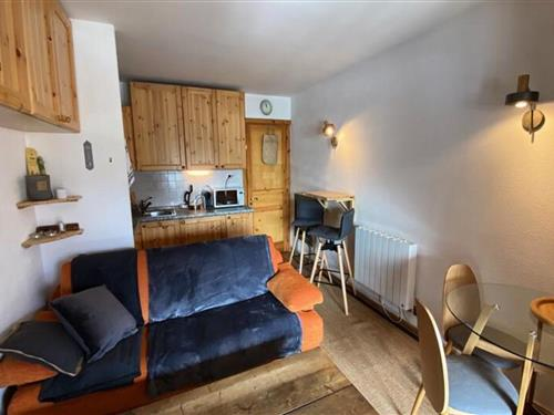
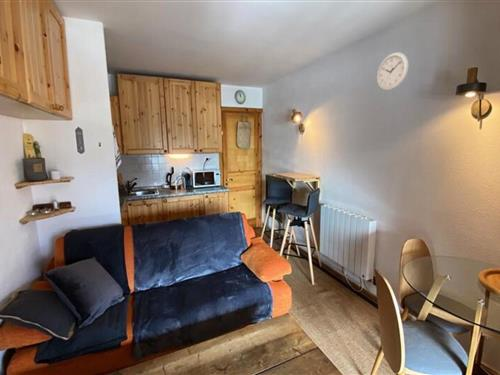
+ wall clock [376,51,409,92]
